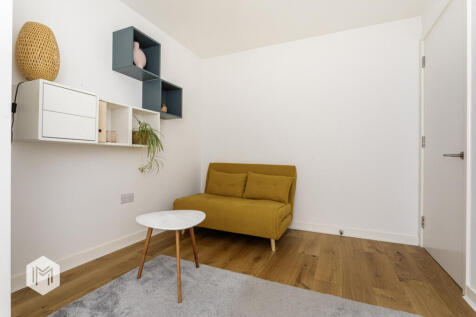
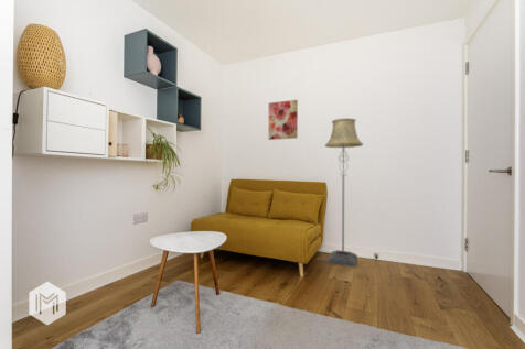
+ wall art [267,99,299,141]
+ floor lamp [324,117,364,269]
